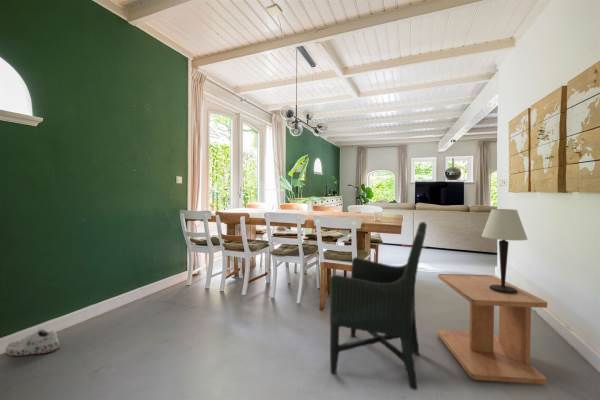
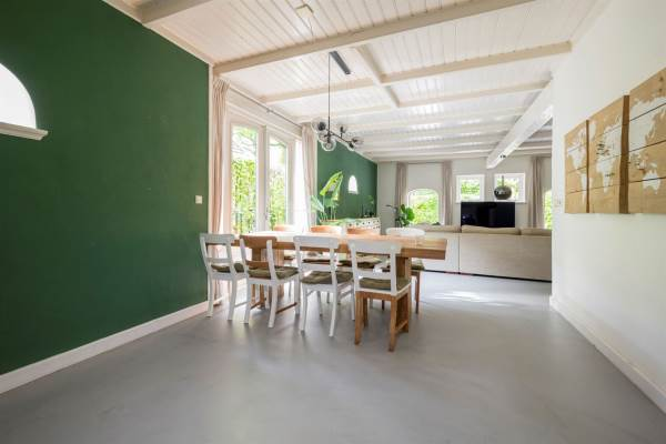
- chair [329,221,428,391]
- side table [436,273,548,385]
- table lamp [481,208,528,293]
- shoe [5,328,60,357]
